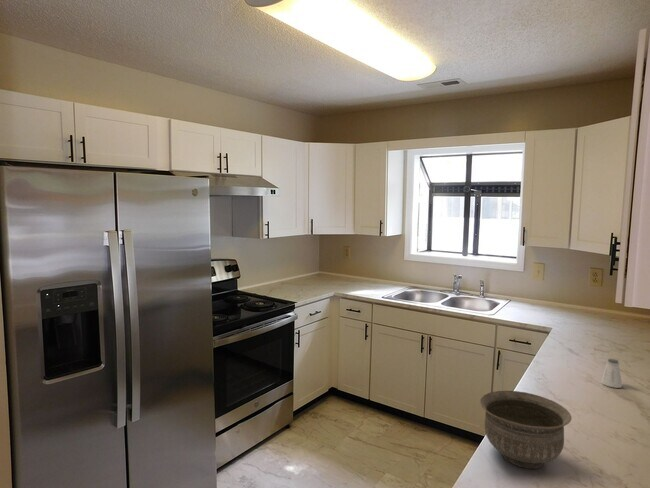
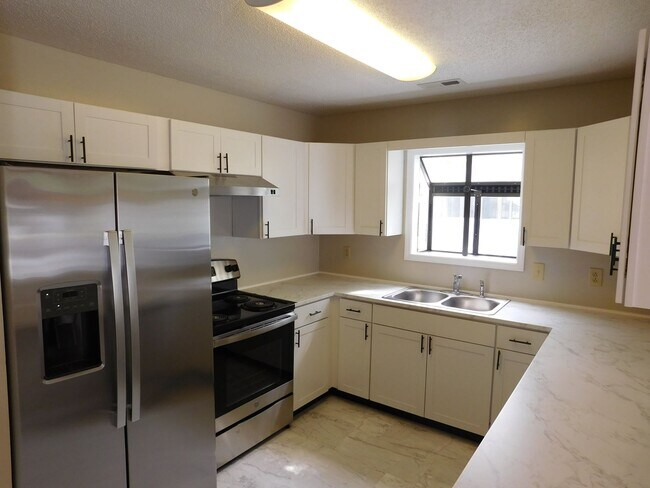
- saltshaker [600,358,623,389]
- bowl [479,390,573,469]
